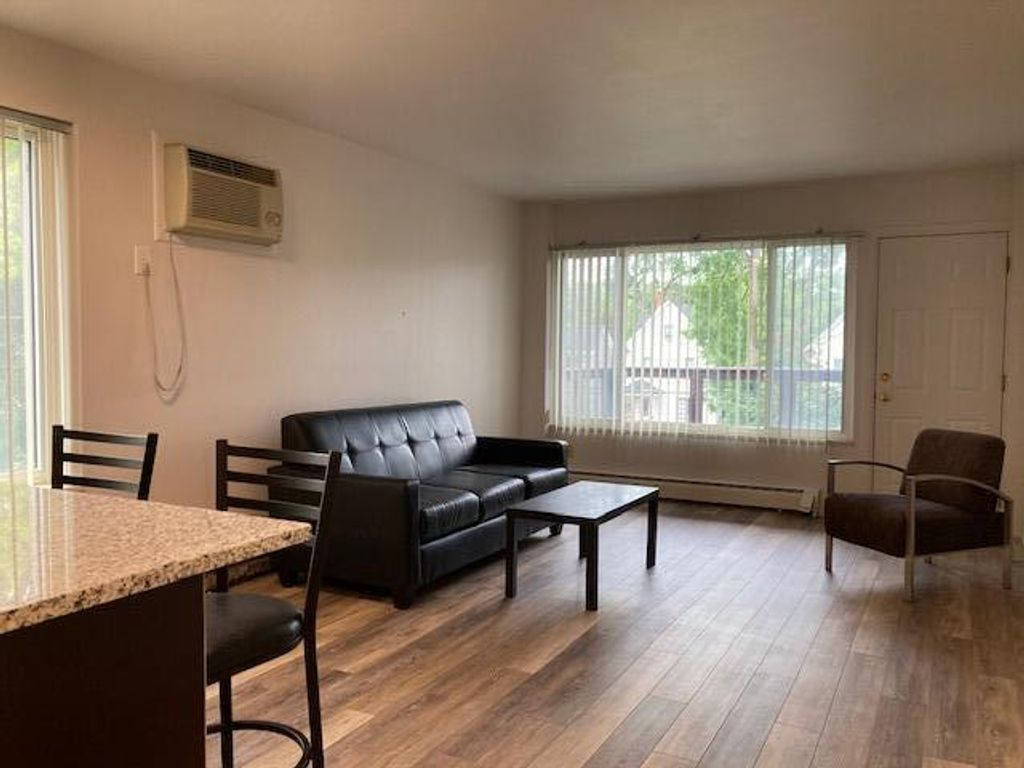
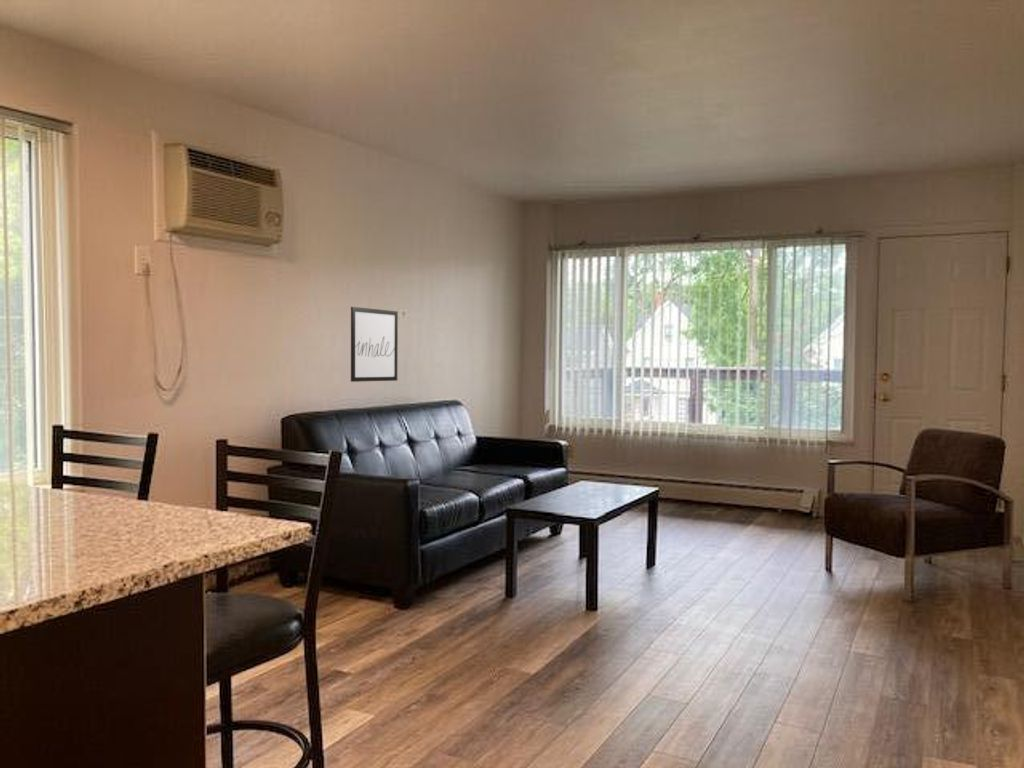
+ wall art [350,306,399,383]
